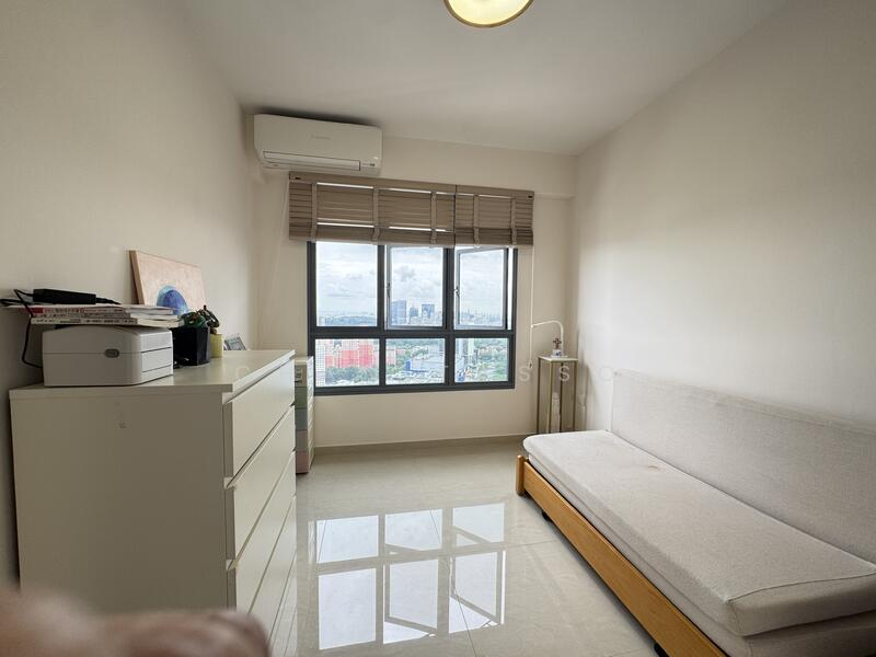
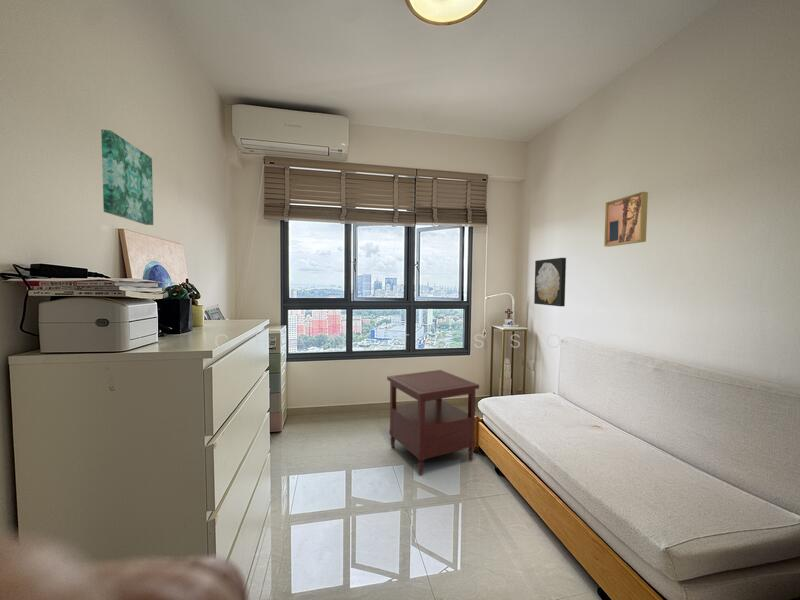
+ wall art [533,257,567,307]
+ wall art [100,129,154,226]
+ wall art [603,191,649,248]
+ side table [386,369,480,476]
